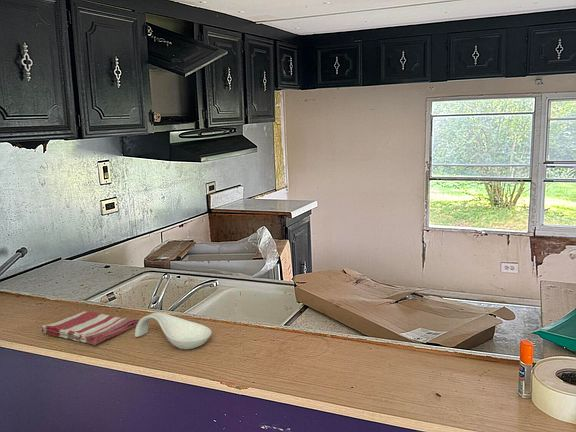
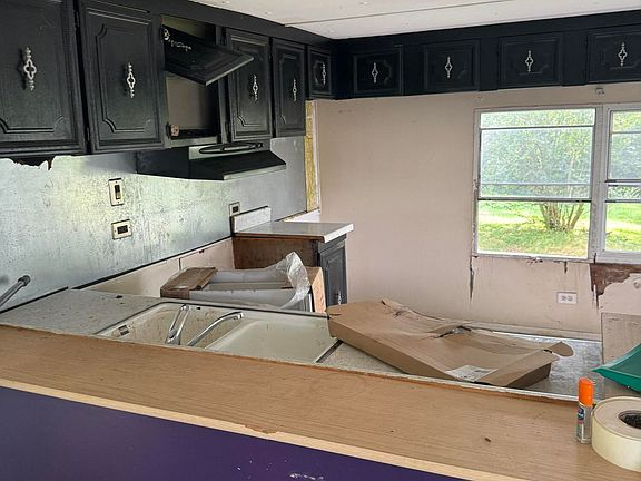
- dish towel [40,310,140,346]
- spoon rest [134,311,213,350]
